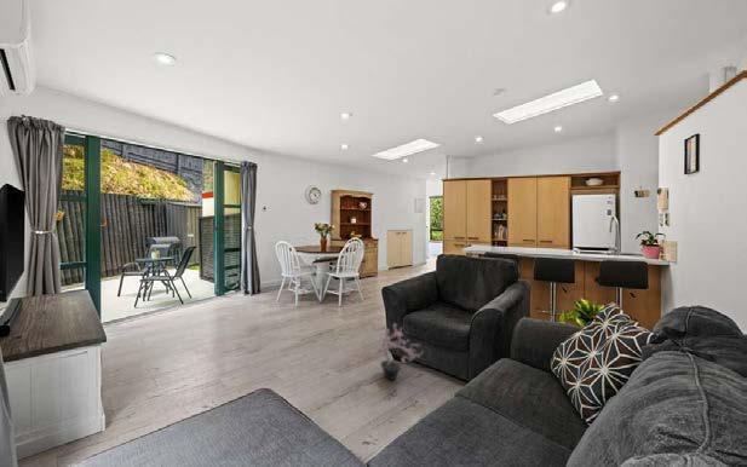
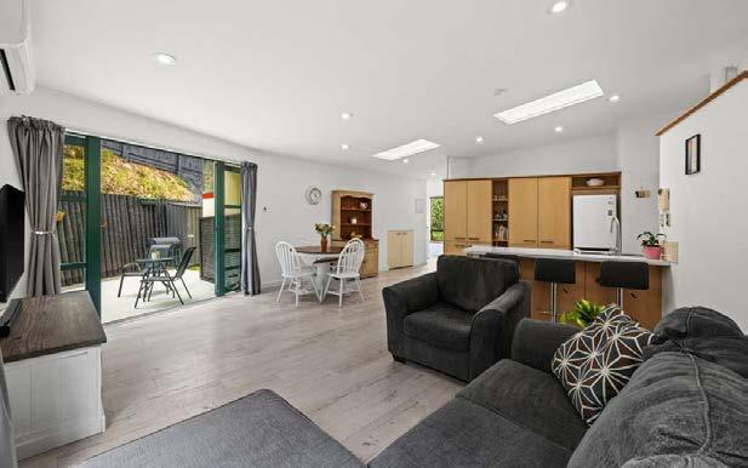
- potted plant [370,322,424,381]
